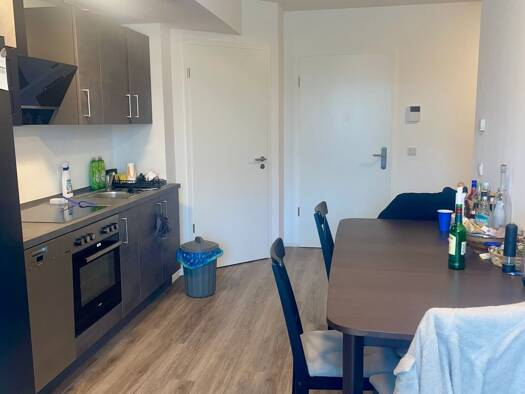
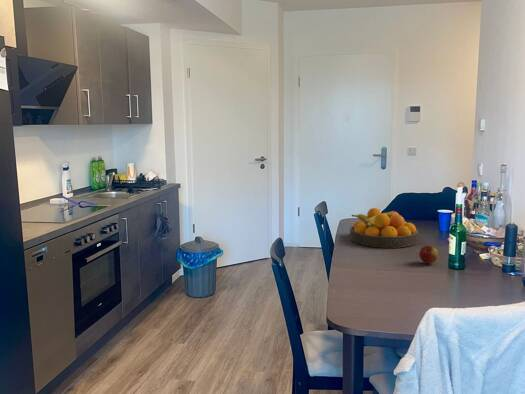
+ fruit bowl [349,207,420,249]
+ apple [418,244,439,265]
